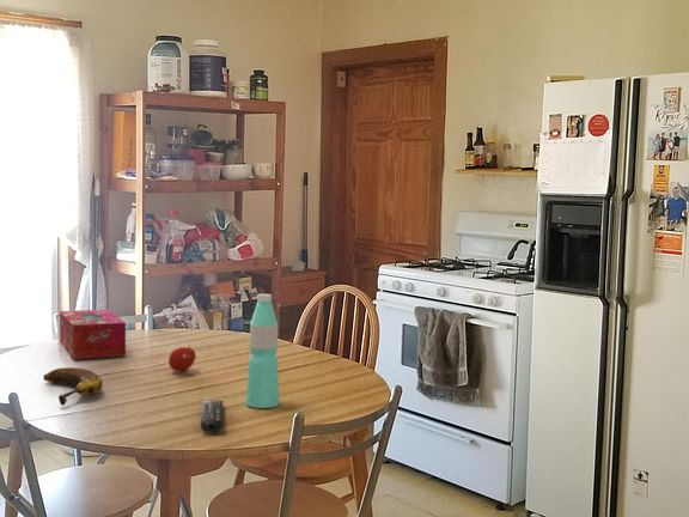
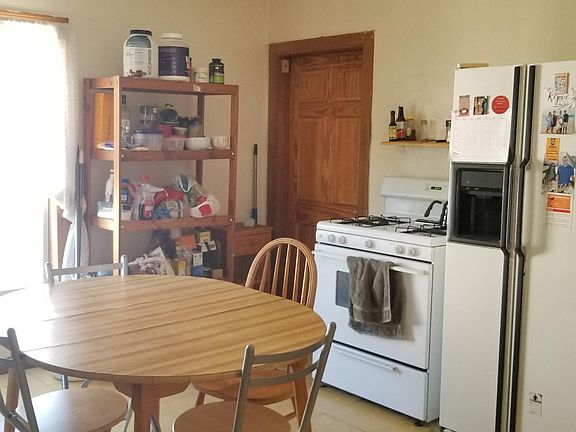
- fruit [167,343,197,373]
- water bottle [245,293,280,409]
- banana [42,366,104,407]
- tissue box [59,309,127,360]
- remote control [200,400,224,433]
